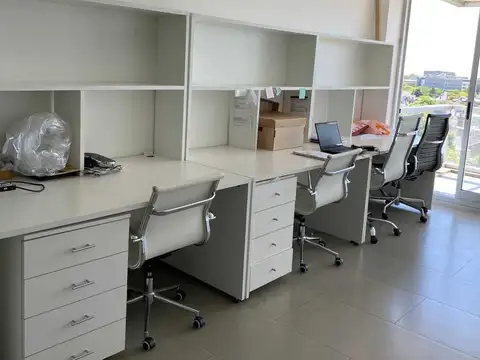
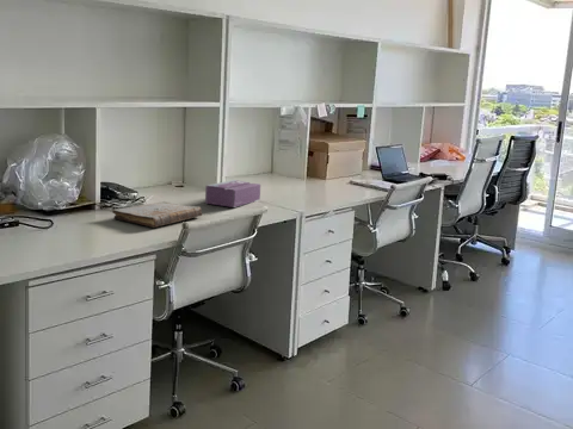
+ book [111,200,204,229]
+ tissue box [204,179,261,209]
